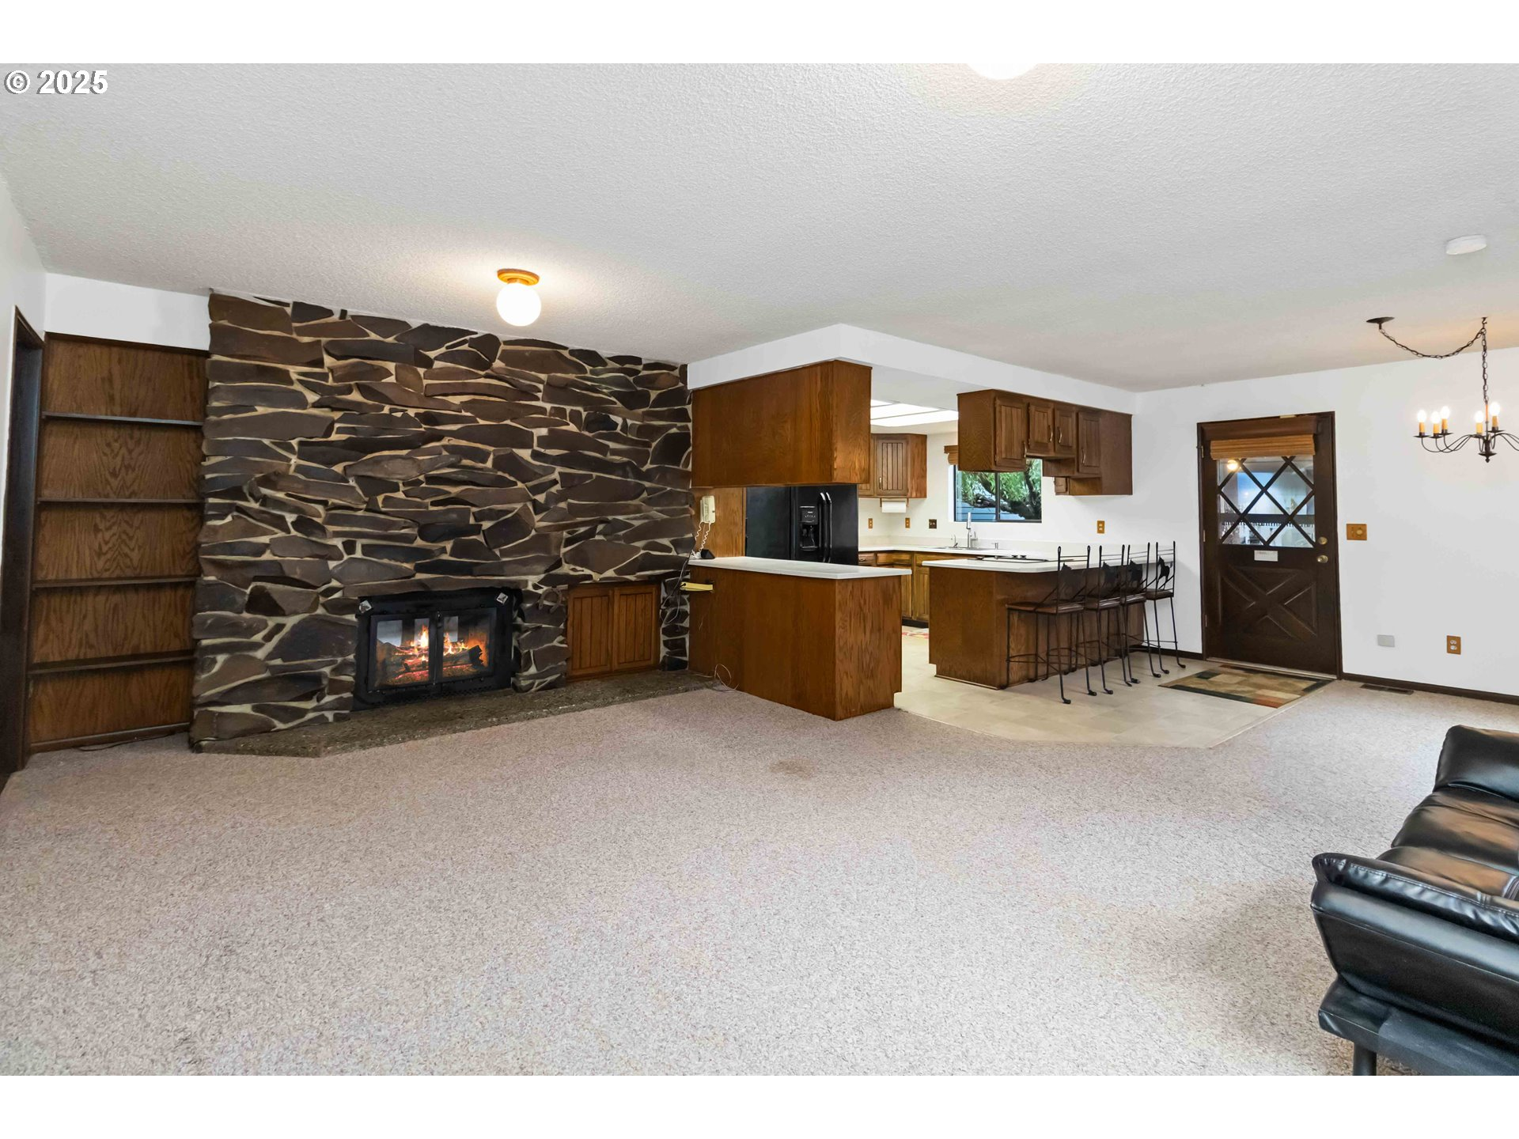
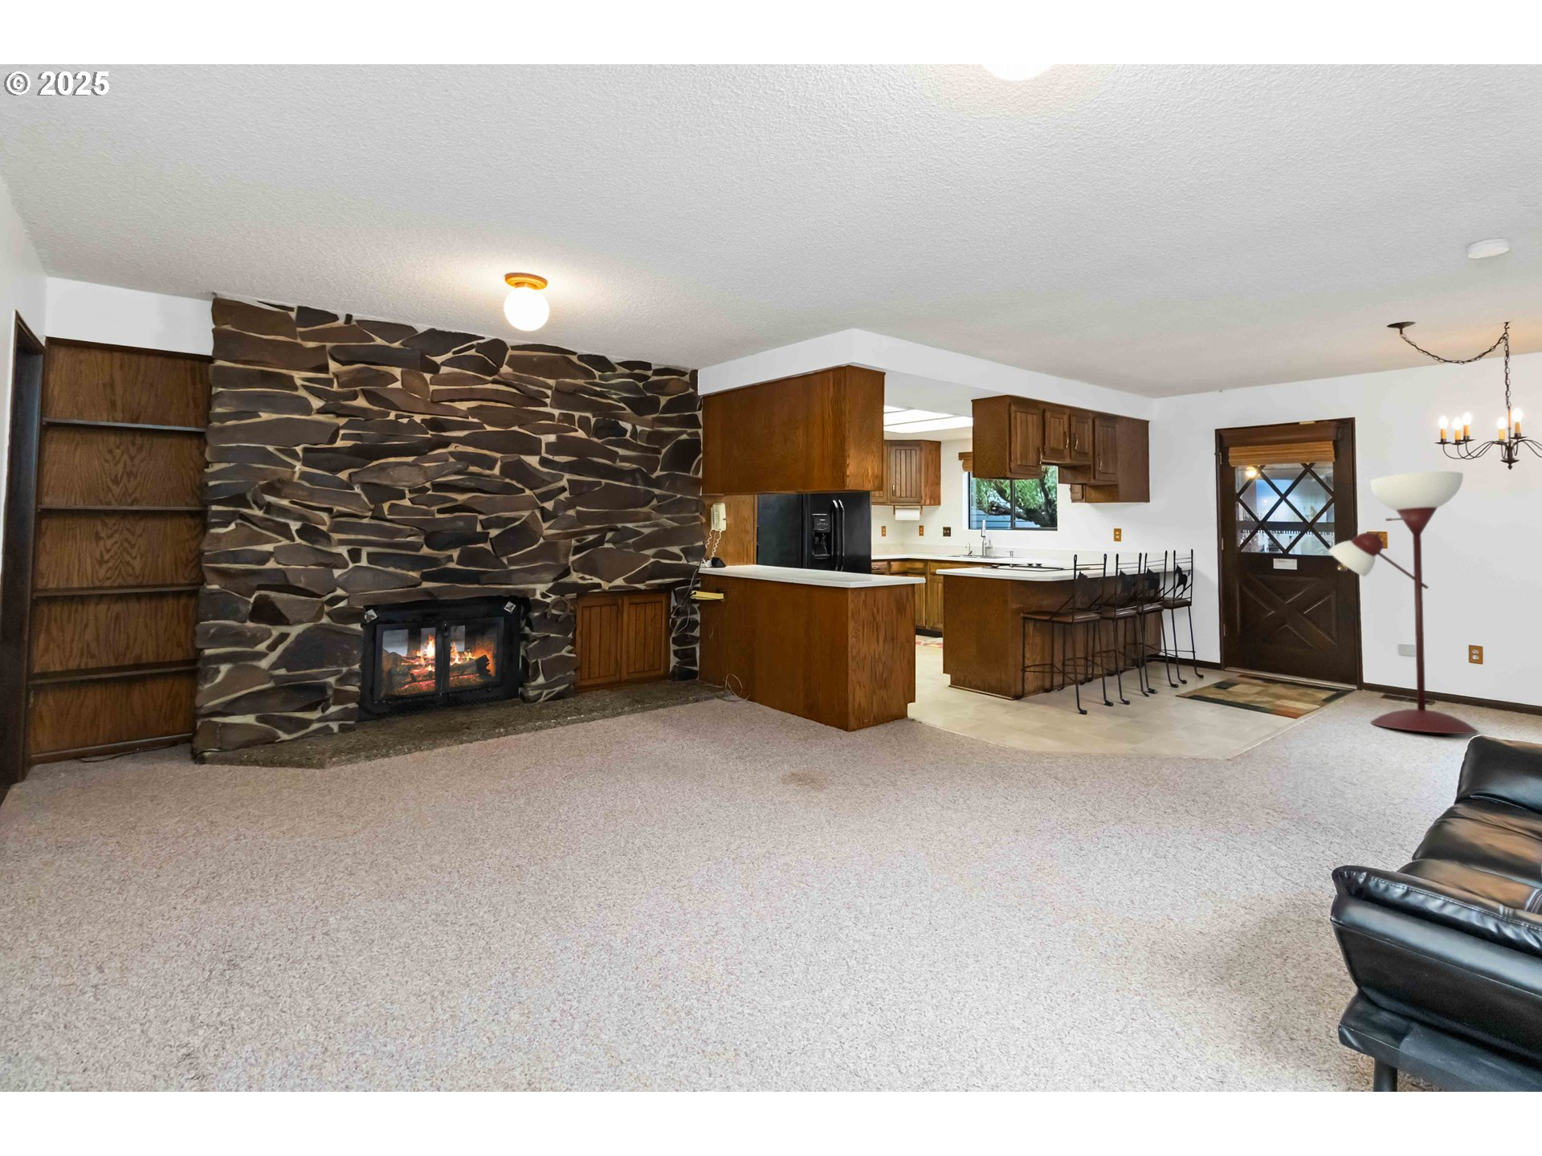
+ floor lamp [1327,470,1480,735]
